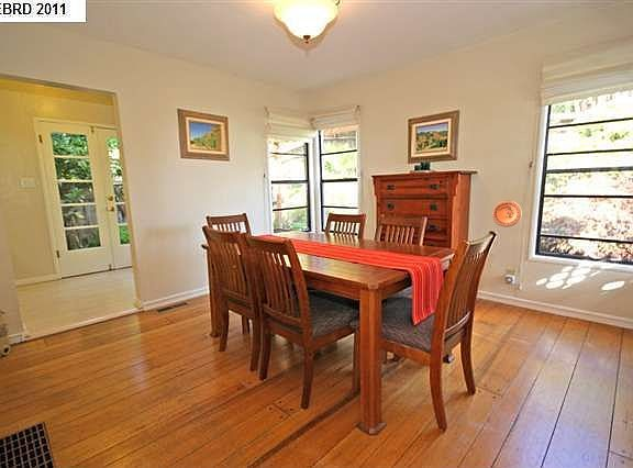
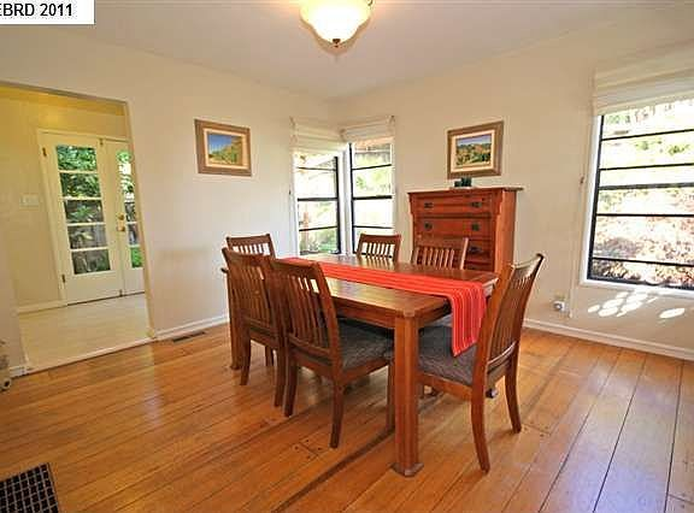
- decorative plate [491,200,523,227]
